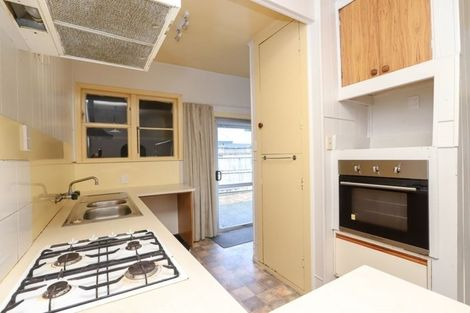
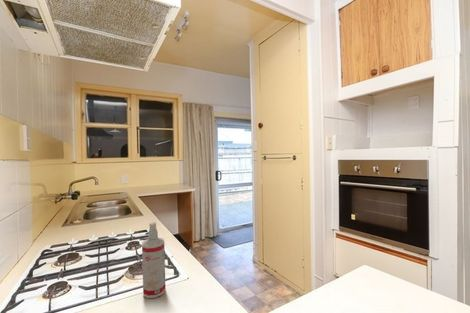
+ spray bottle [141,221,167,299]
